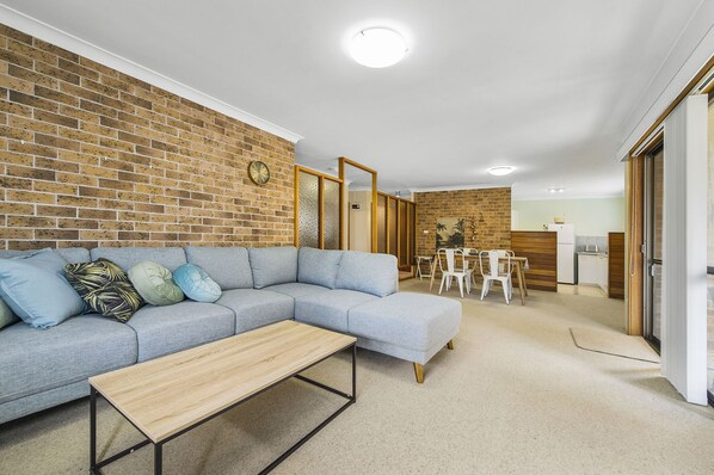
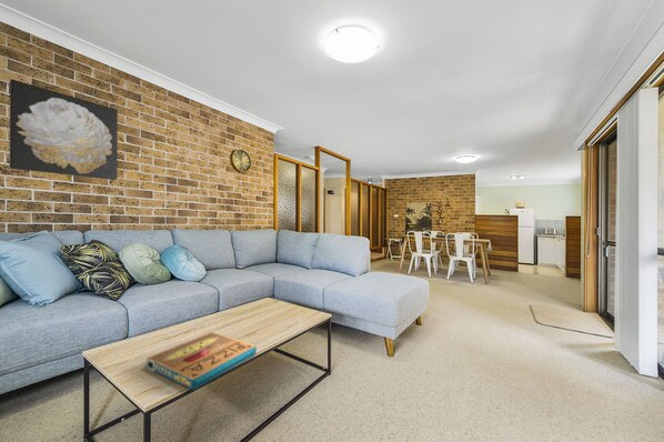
+ pizza box [145,331,258,392]
+ wall art [9,78,119,181]
